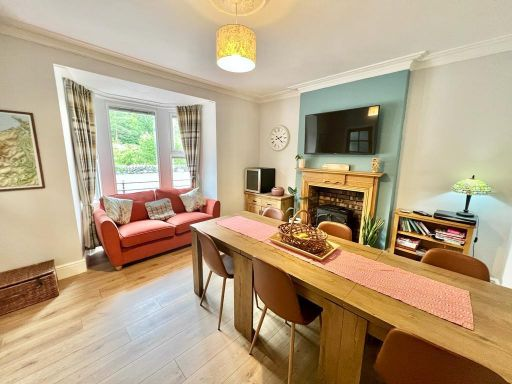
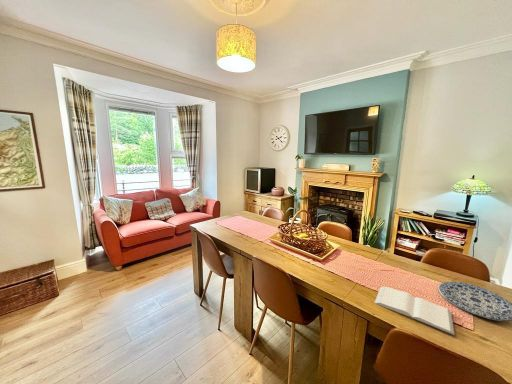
+ plate [438,281,512,322]
+ book [373,286,456,336]
